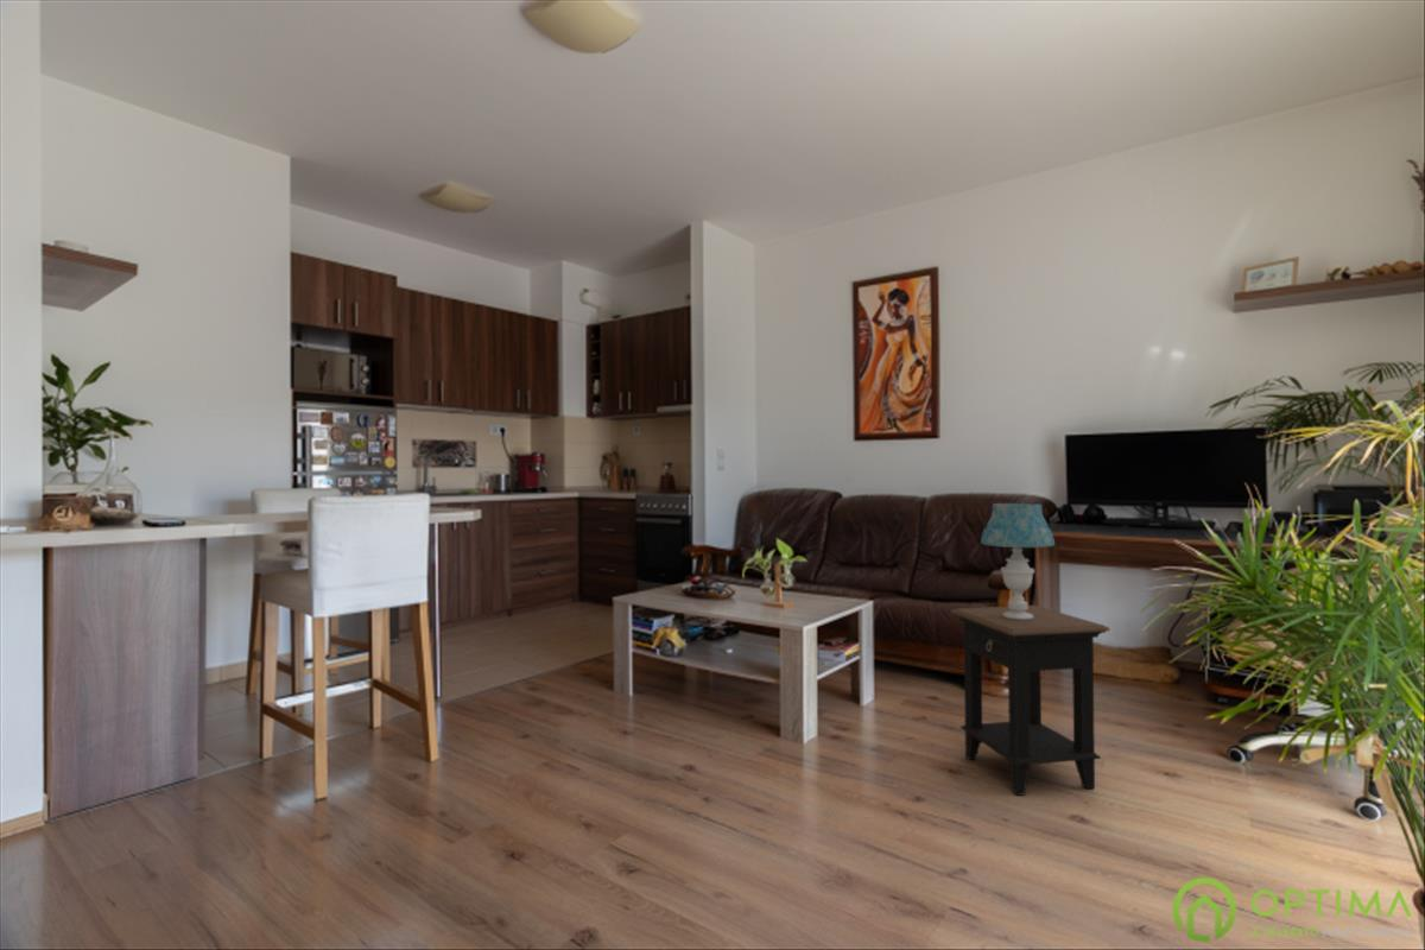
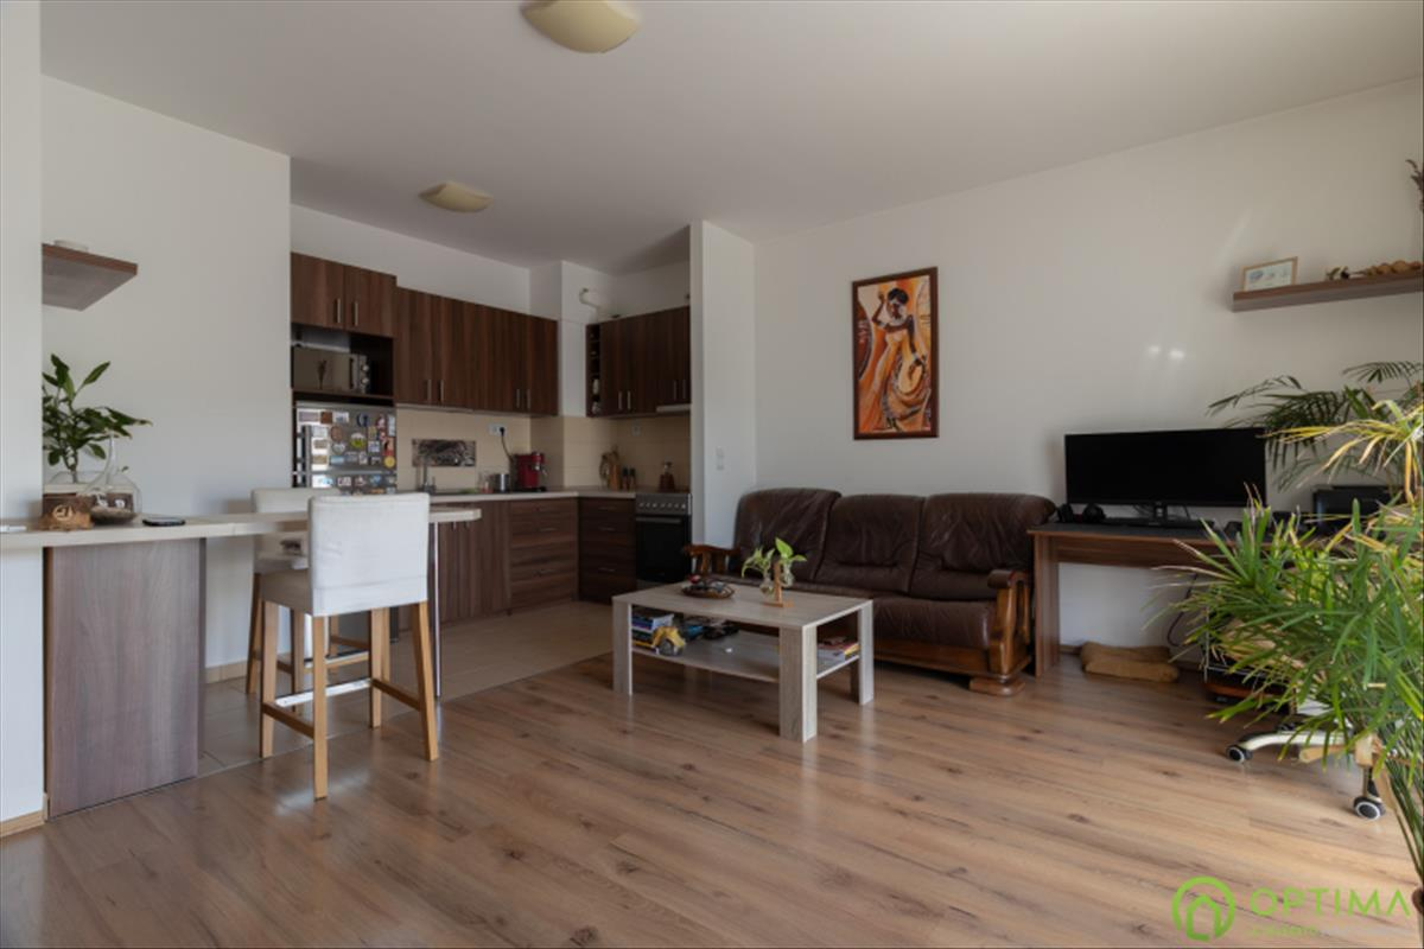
- side table [949,604,1110,797]
- table lamp [980,502,1056,620]
